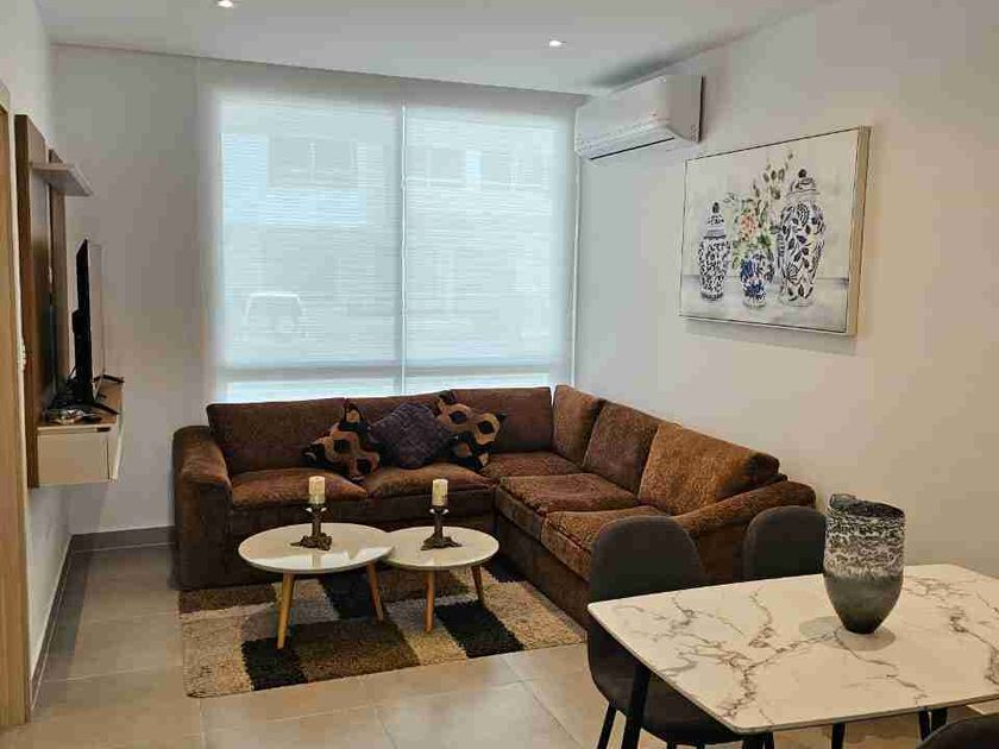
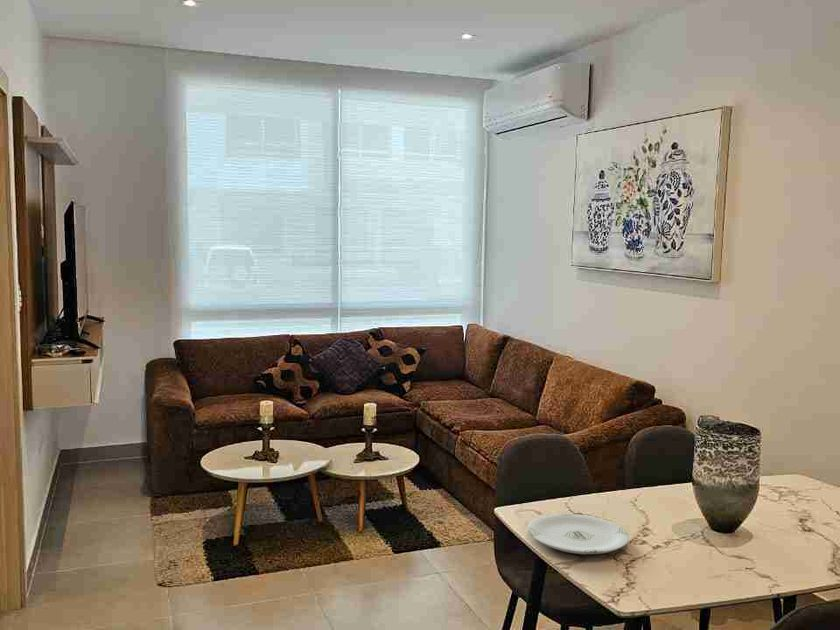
+ plate [527,513,630,555]
